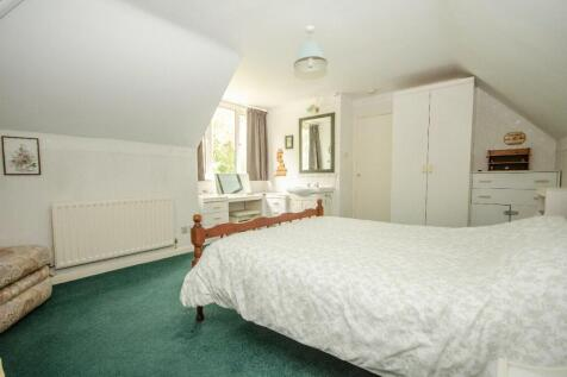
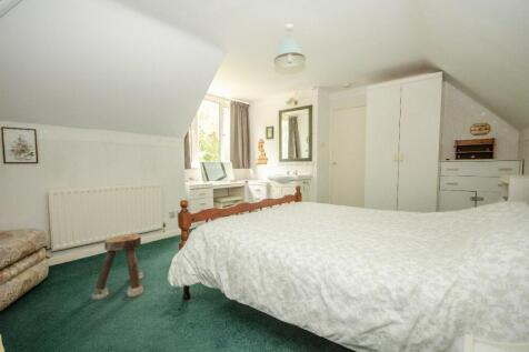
+ stool [90,232,144,301]
